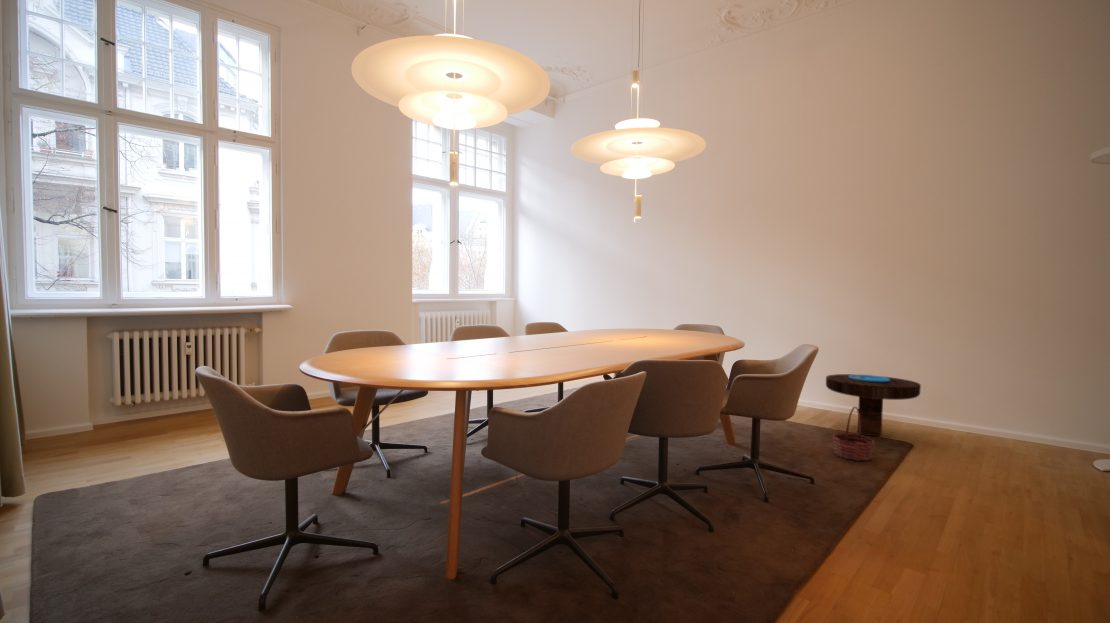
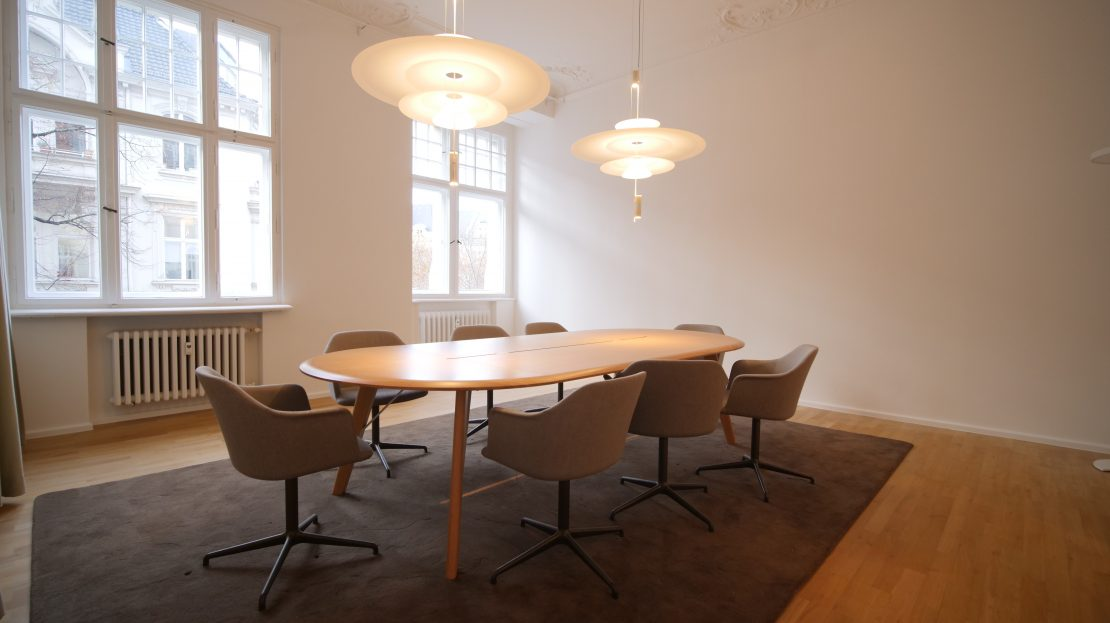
- side table [825,373,922,437]
- basket [831,406,875,462]
